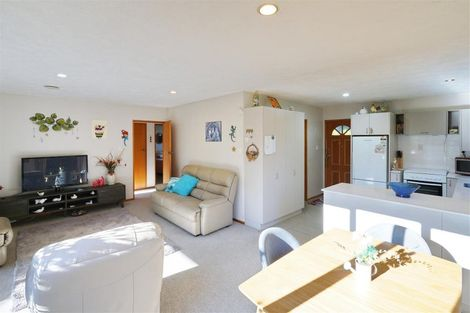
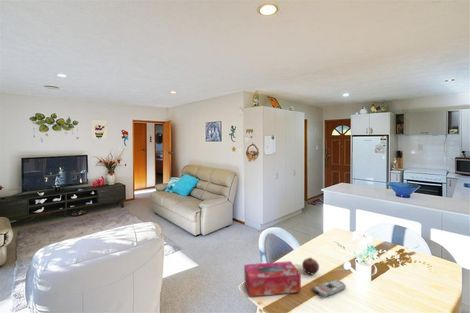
+ fruit [301,256,320,275]
+ remote control [312,279,347,298]
+ tissue box [243,260,302,298]
